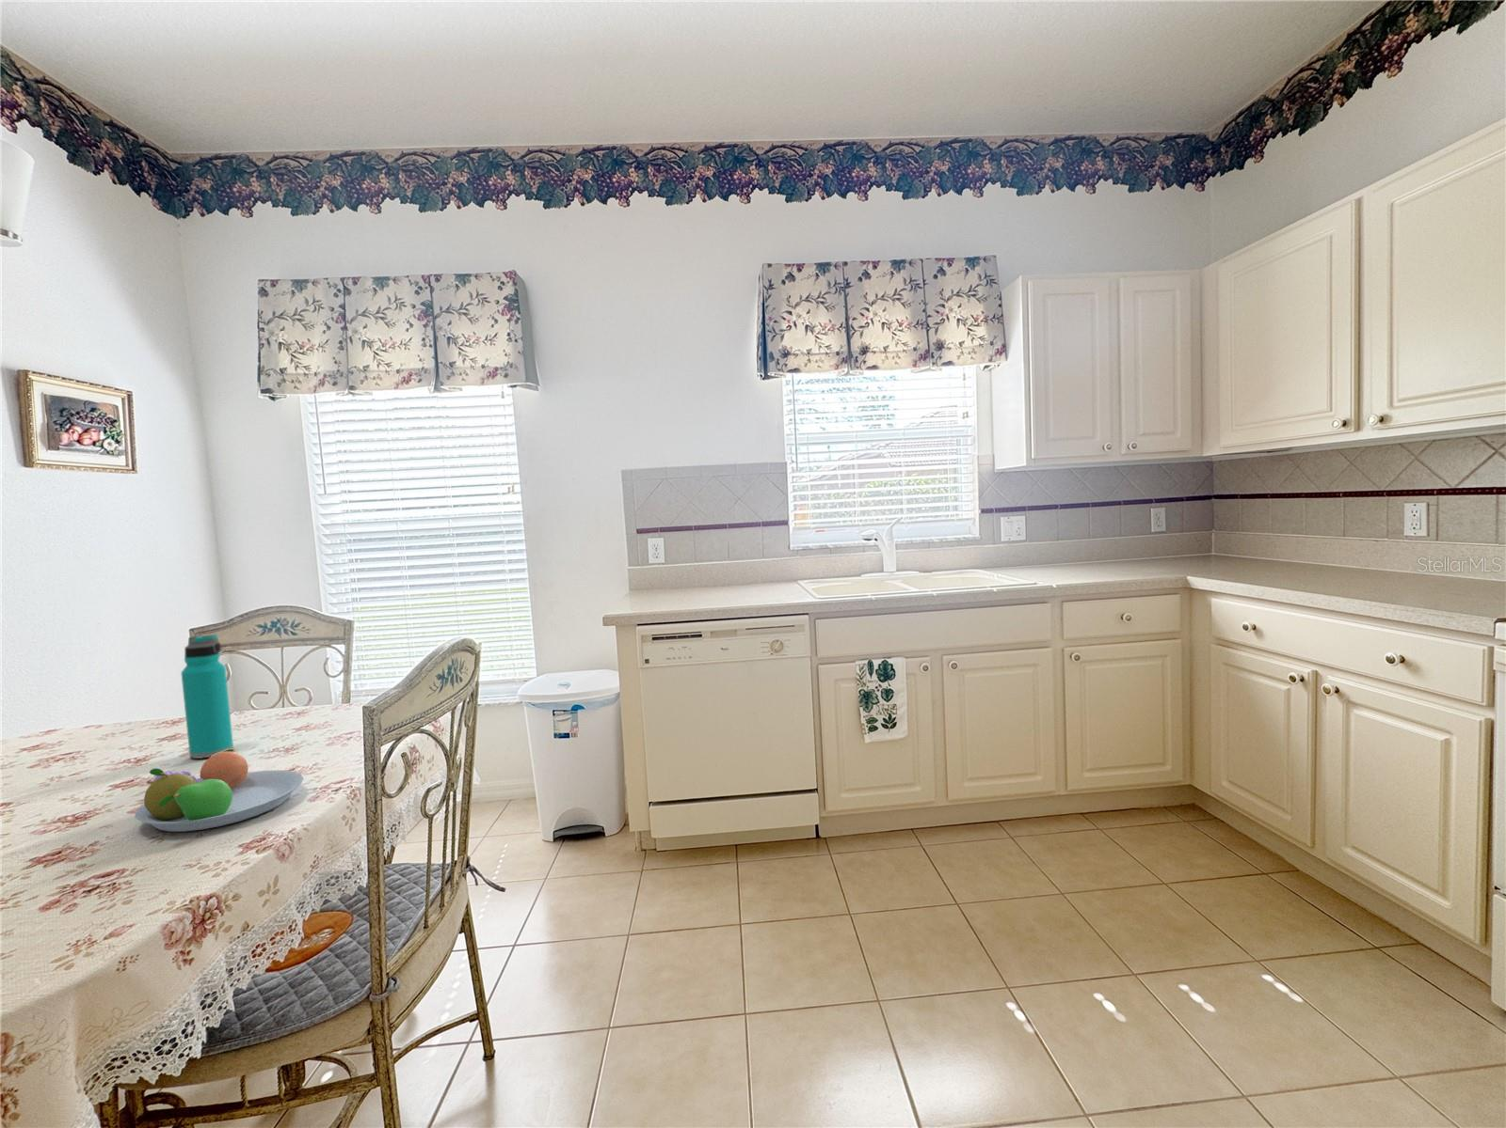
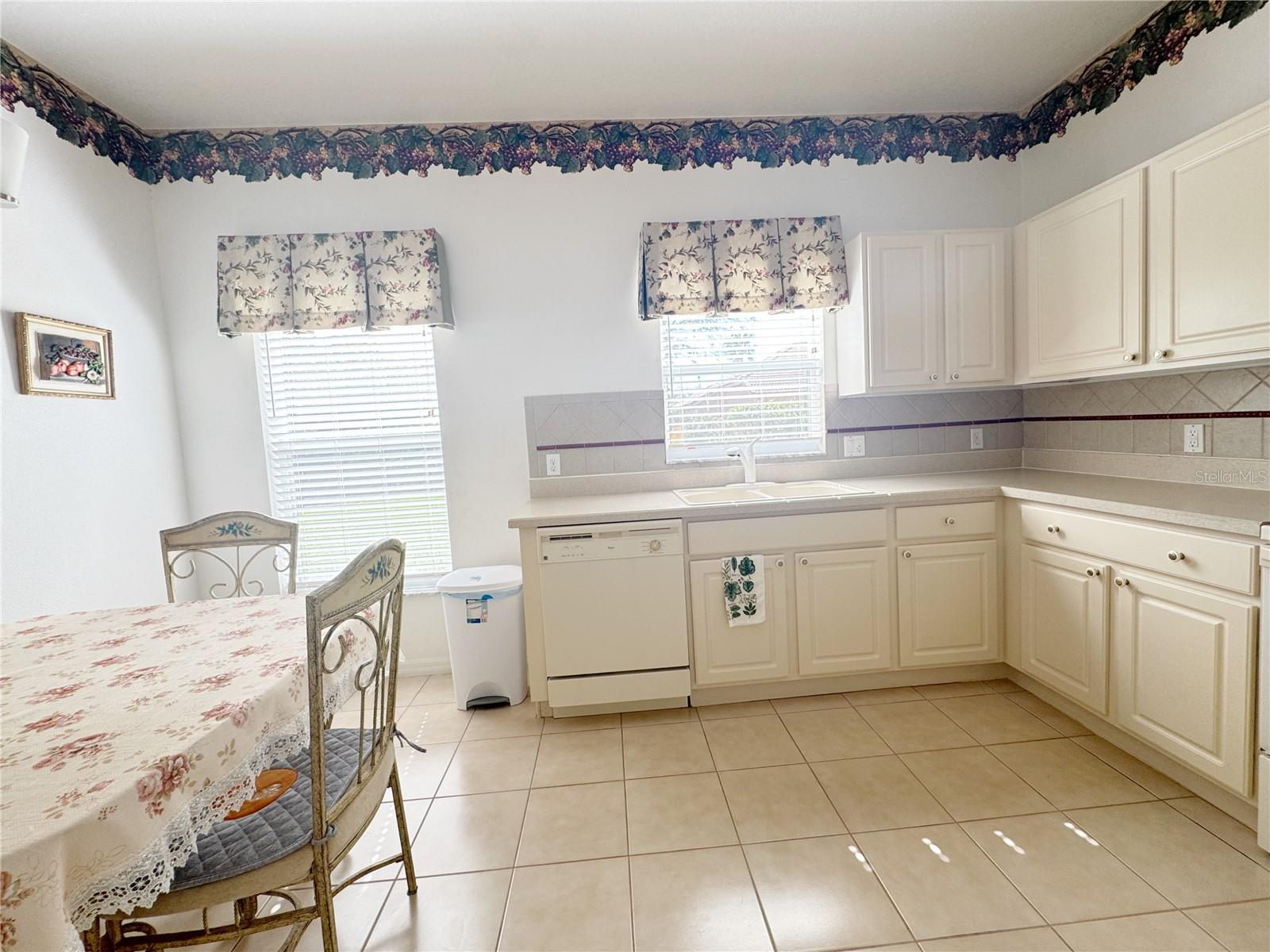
- fruit bowl [135,749,304,833]
- water bottle [180,634,235,760]
